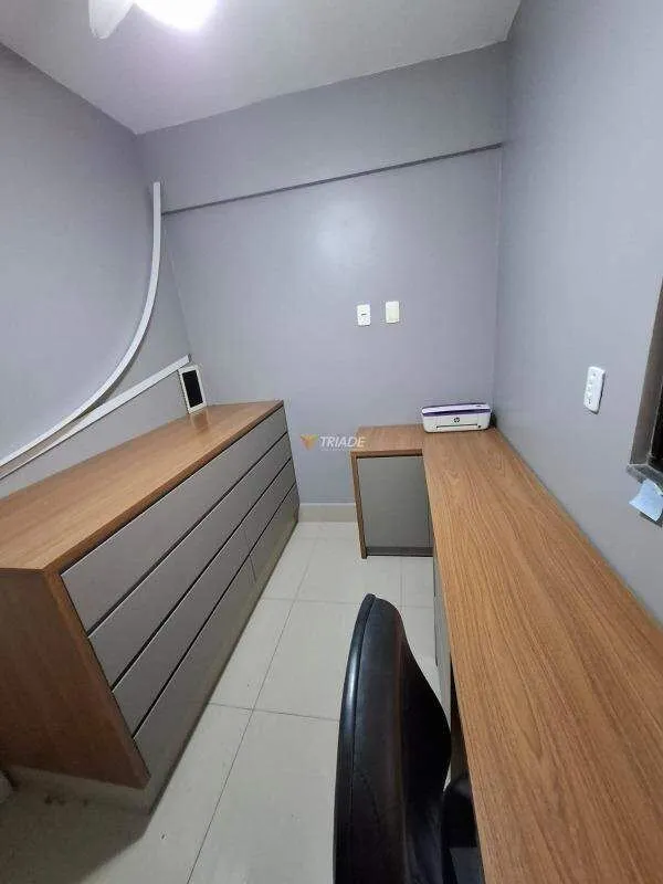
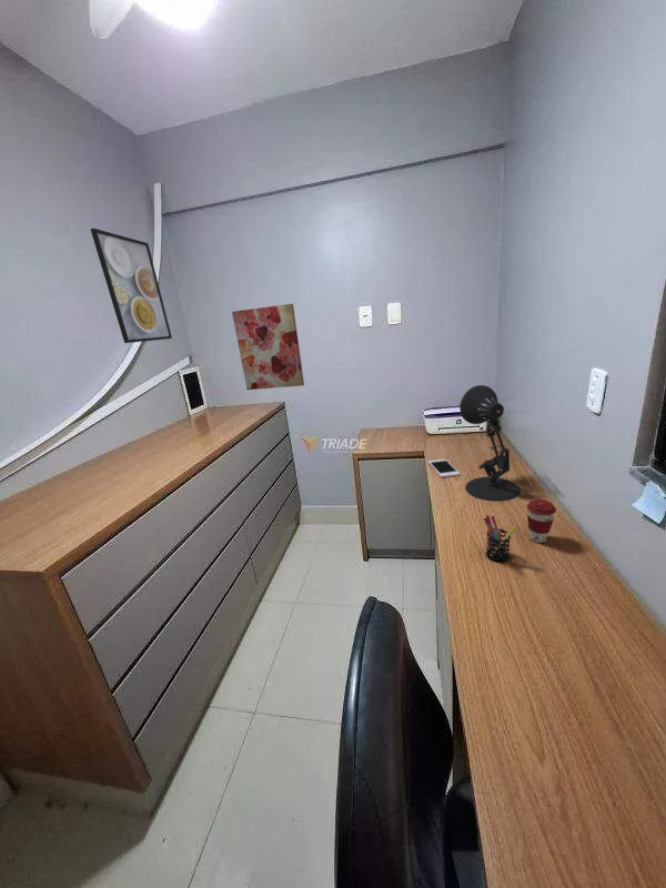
+ coffee cup [525,498,557,544]
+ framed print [90,228,173,344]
+ wall art [231,303,305,391]
+ desk lamp [458,384,523,503]
+ cell phone [427,458,461,478]
+ pen holder [483,514,517,563]
